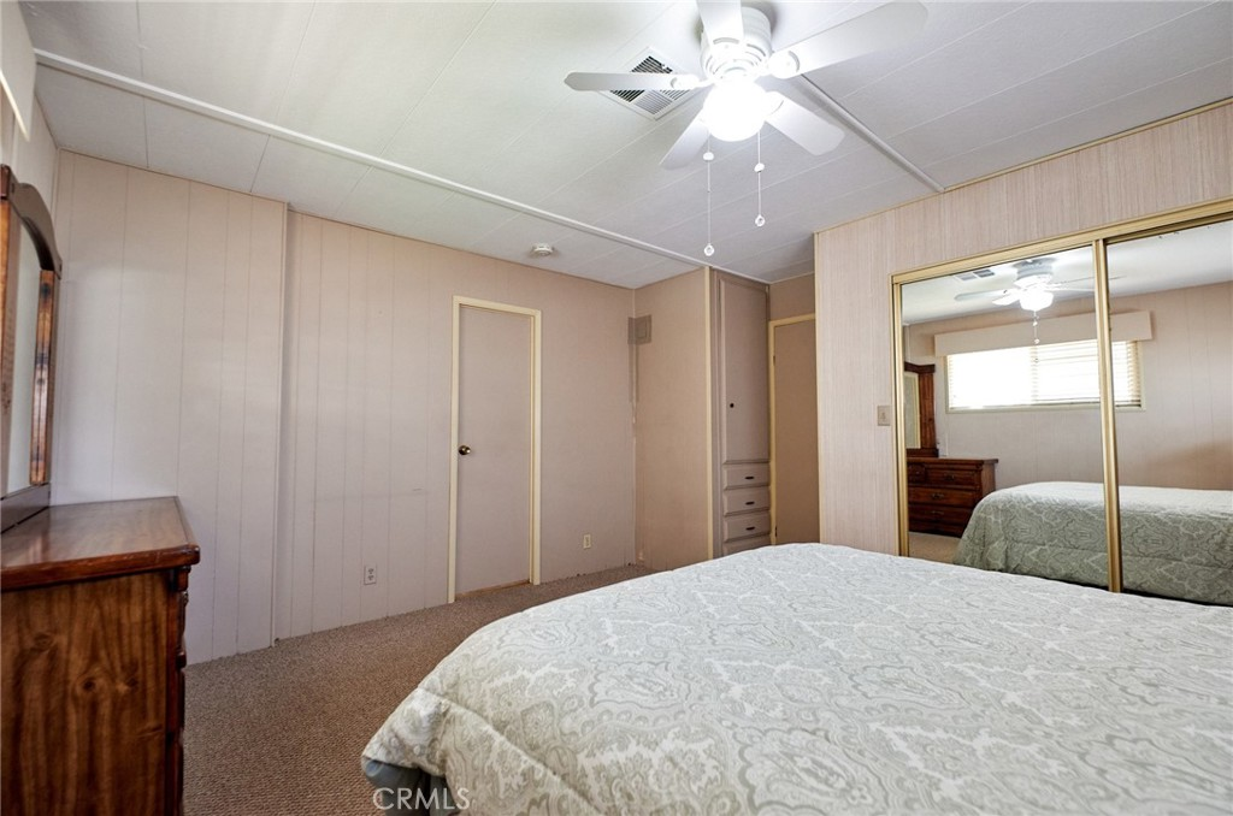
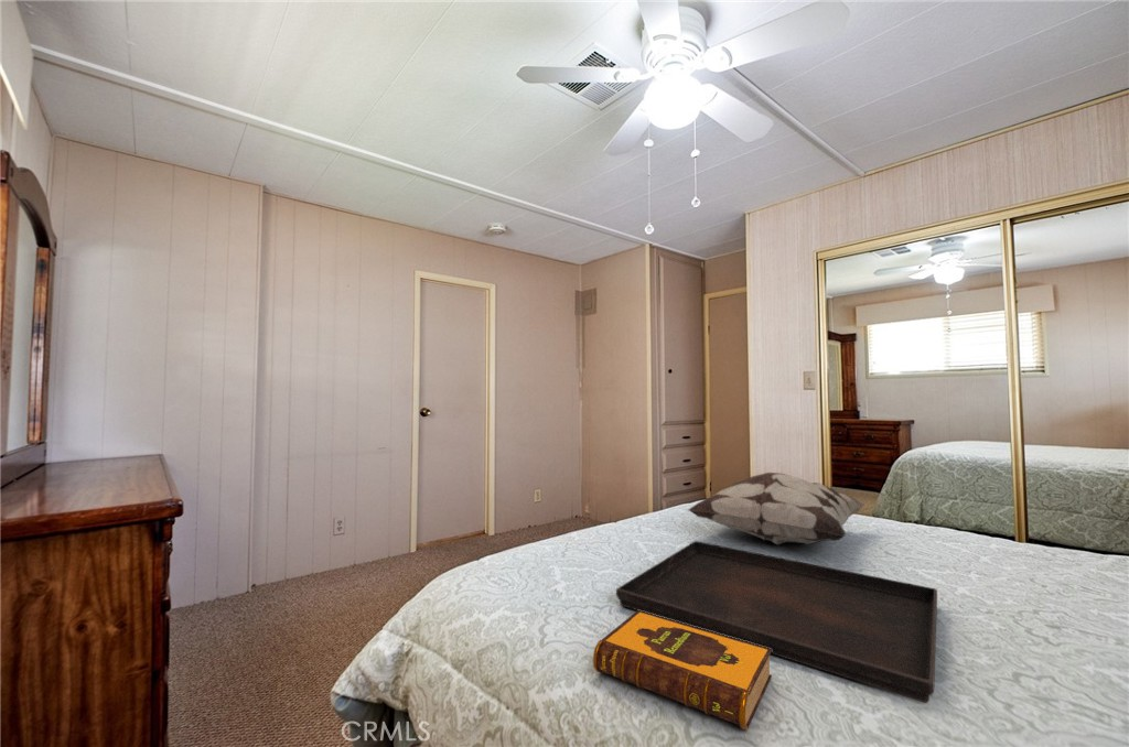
+ serving tray [615,540,938,704]
+ decorative pillow [687,472,868,546]
+ hardback book [592,610,773,730]
